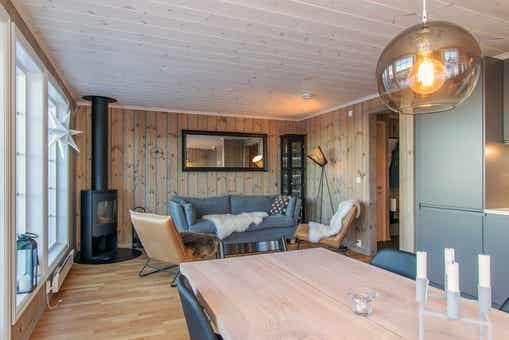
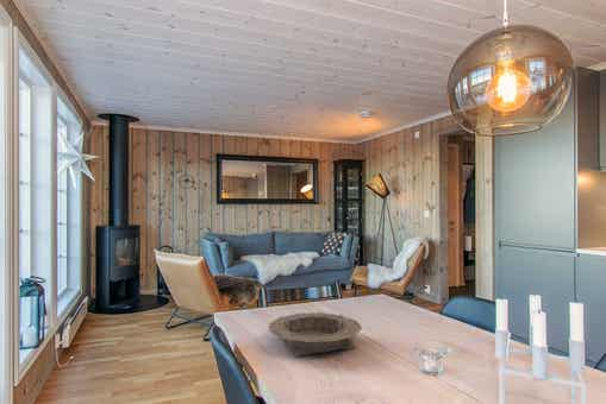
+ bowl [268,311,363,358]
